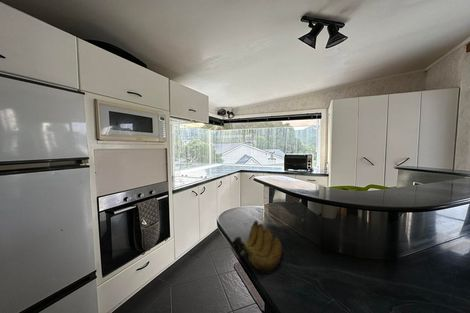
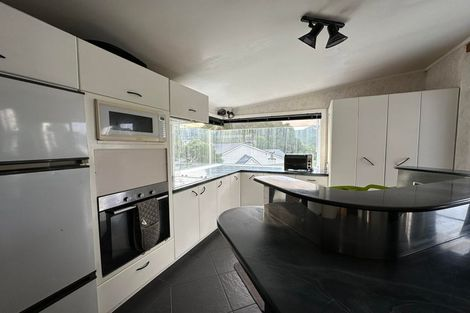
- banana bunch [230,220,285,275]
